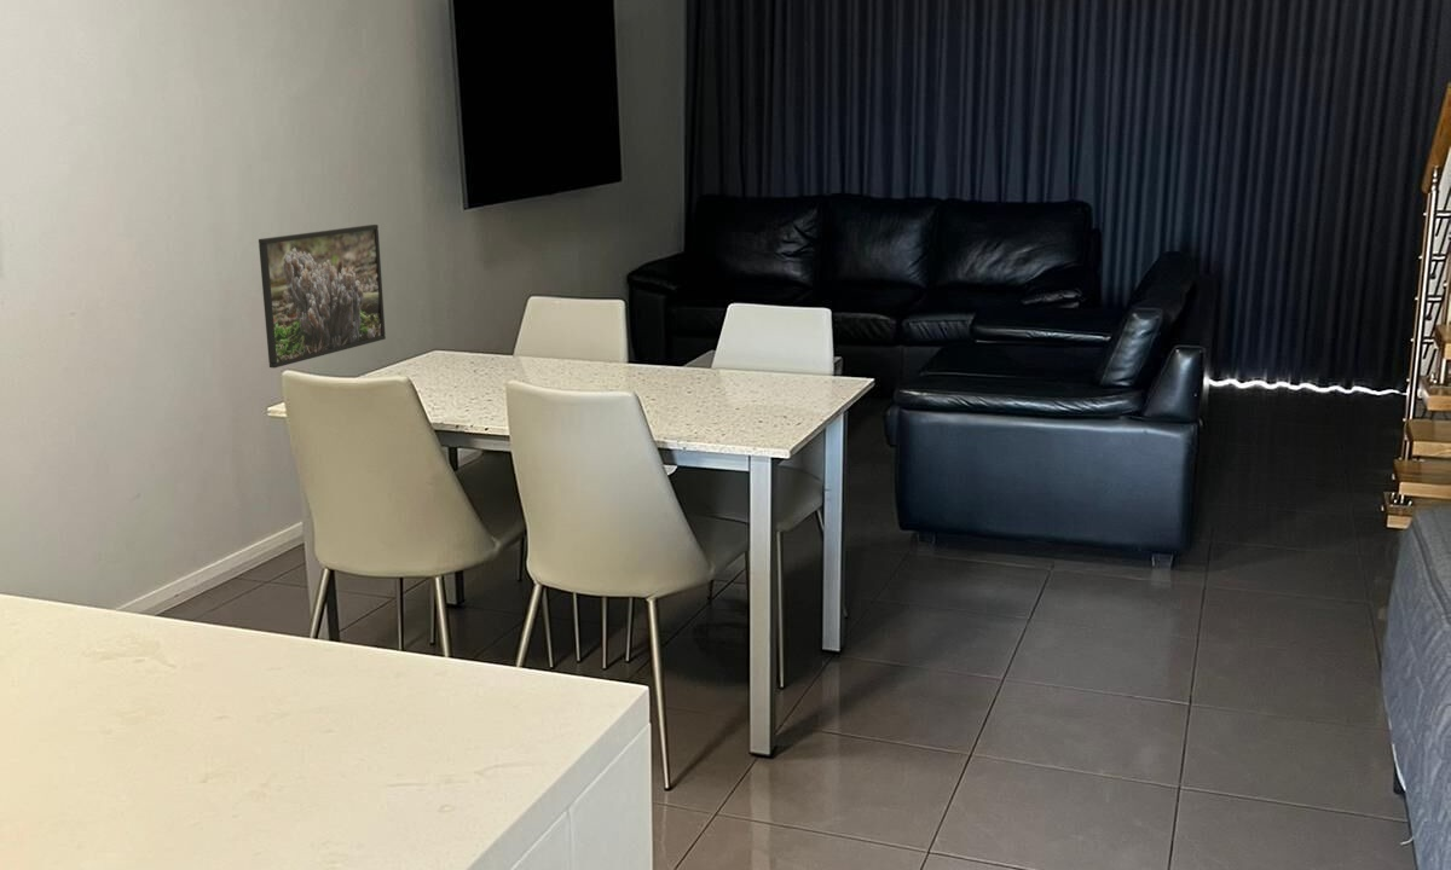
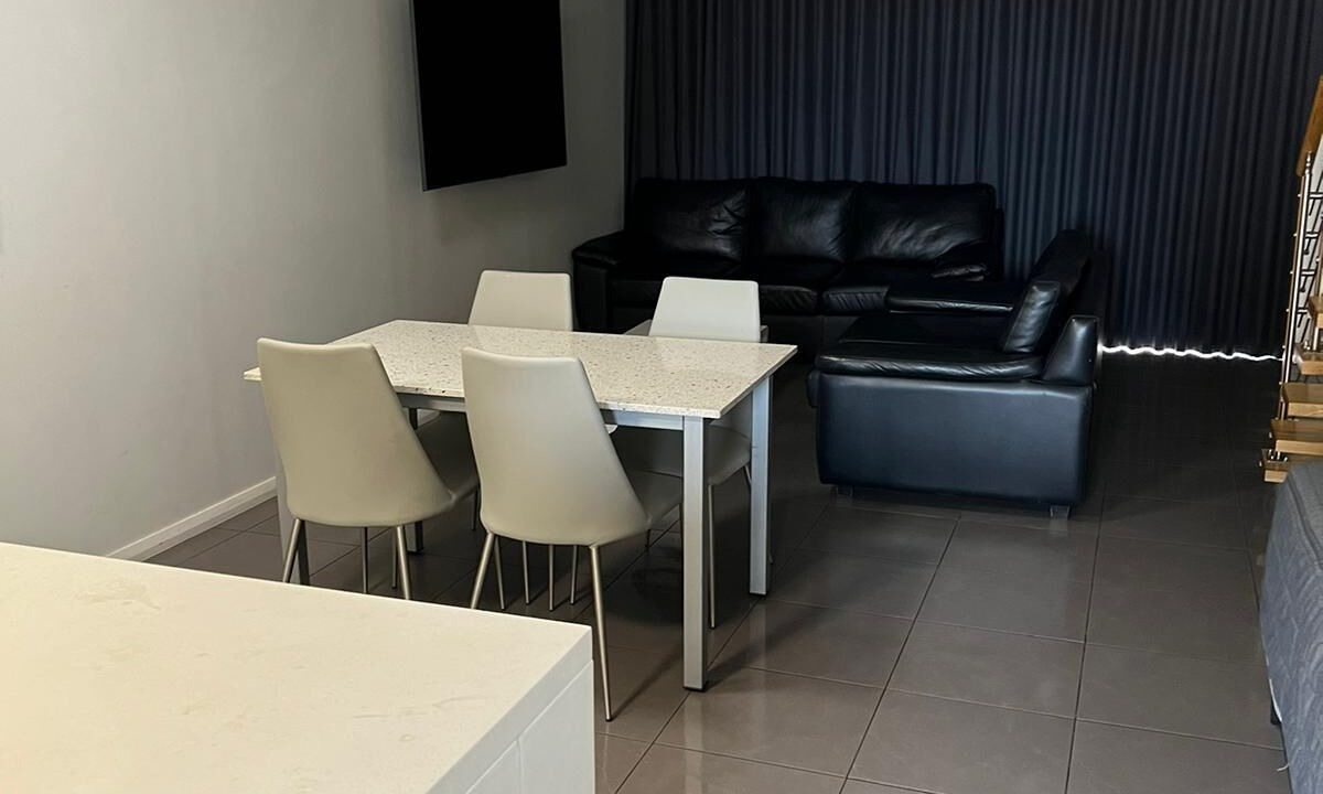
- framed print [258,224,387,369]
